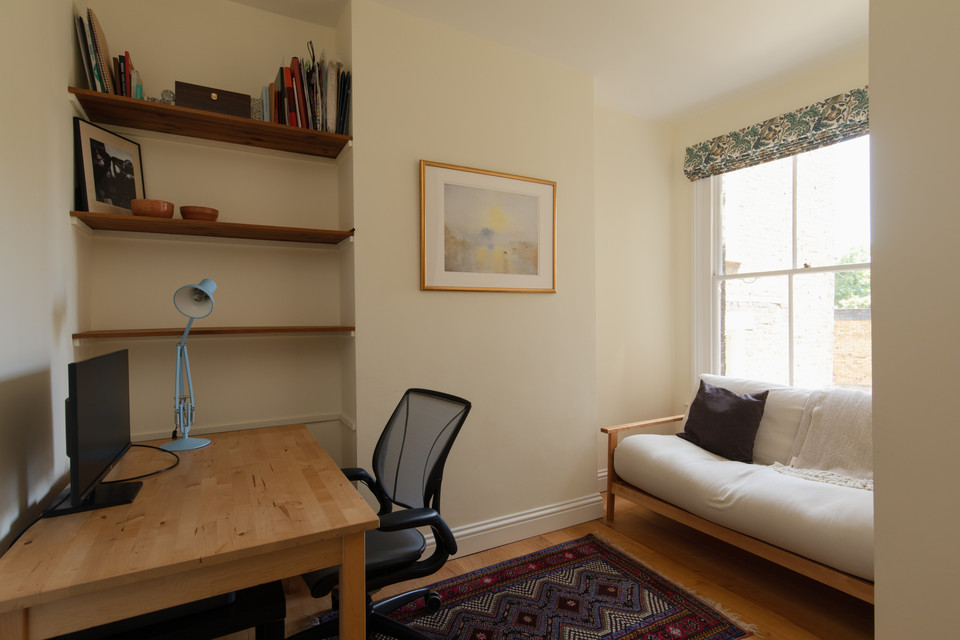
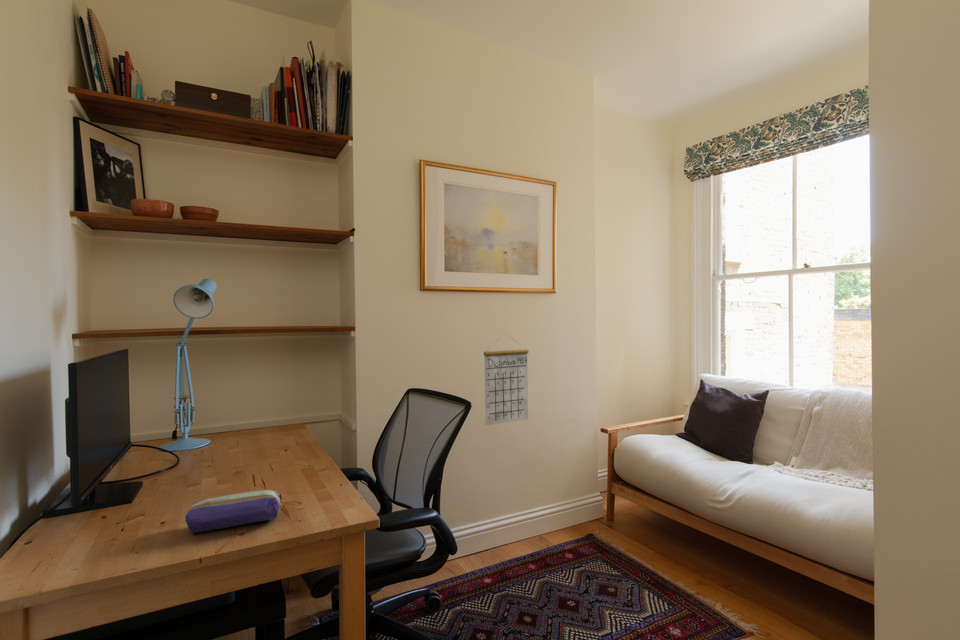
+ calendar [483,334,529,426]
+ pencil case [184,488,283,534]
